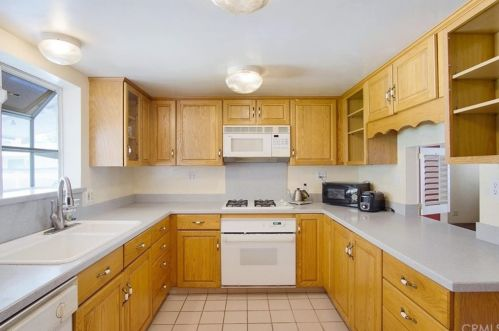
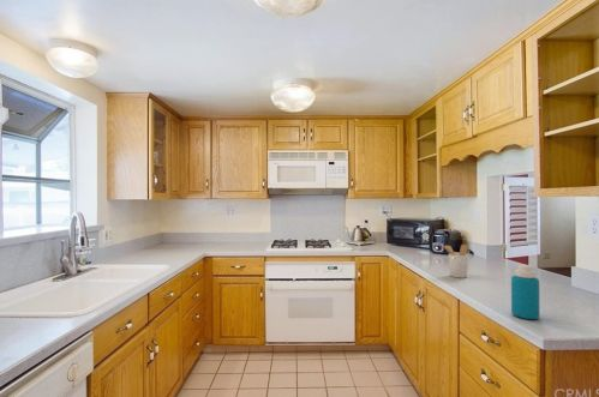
+ utensil holder [441,243,469,279]
+ bottle [510,264,540,320]
